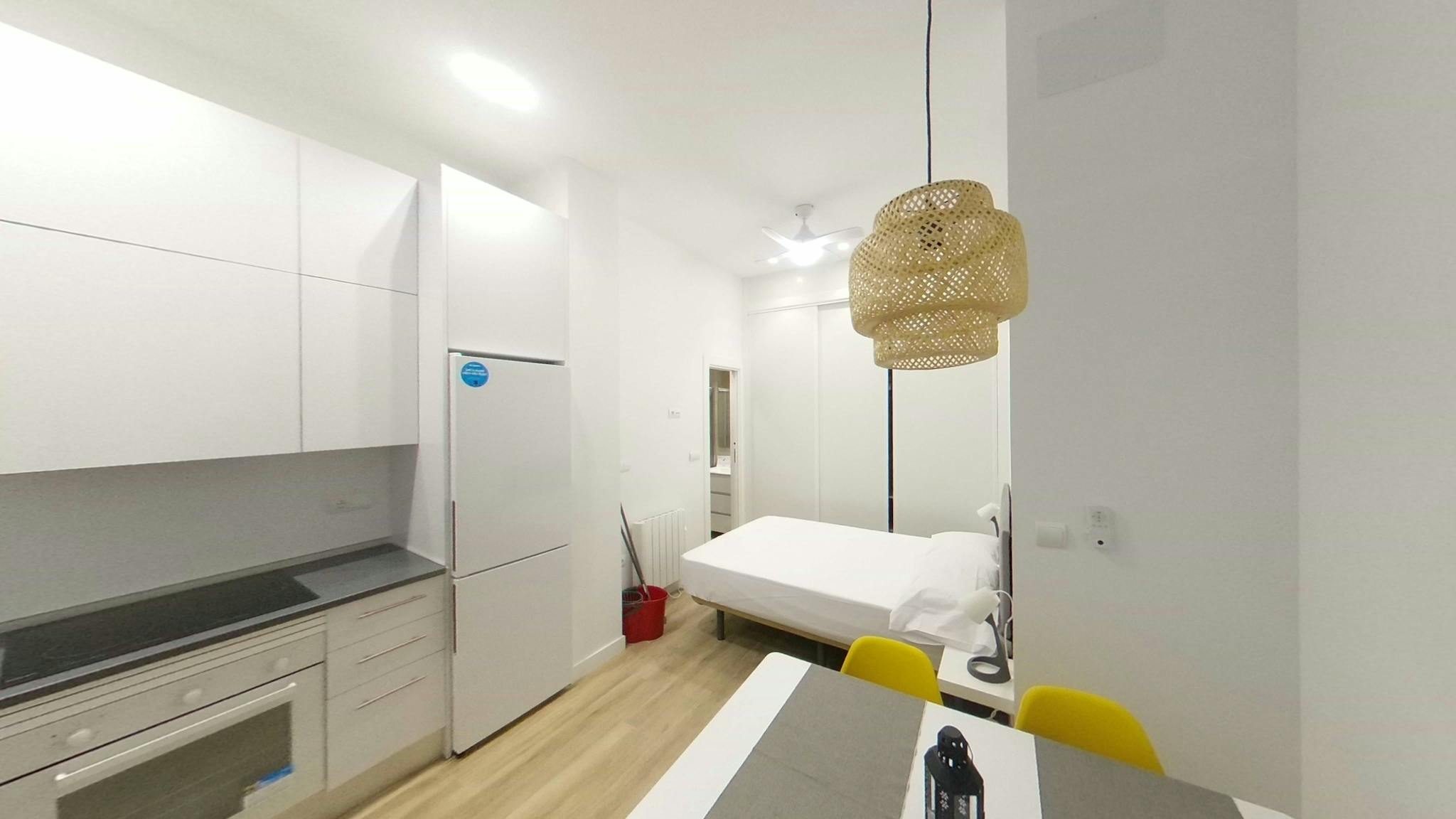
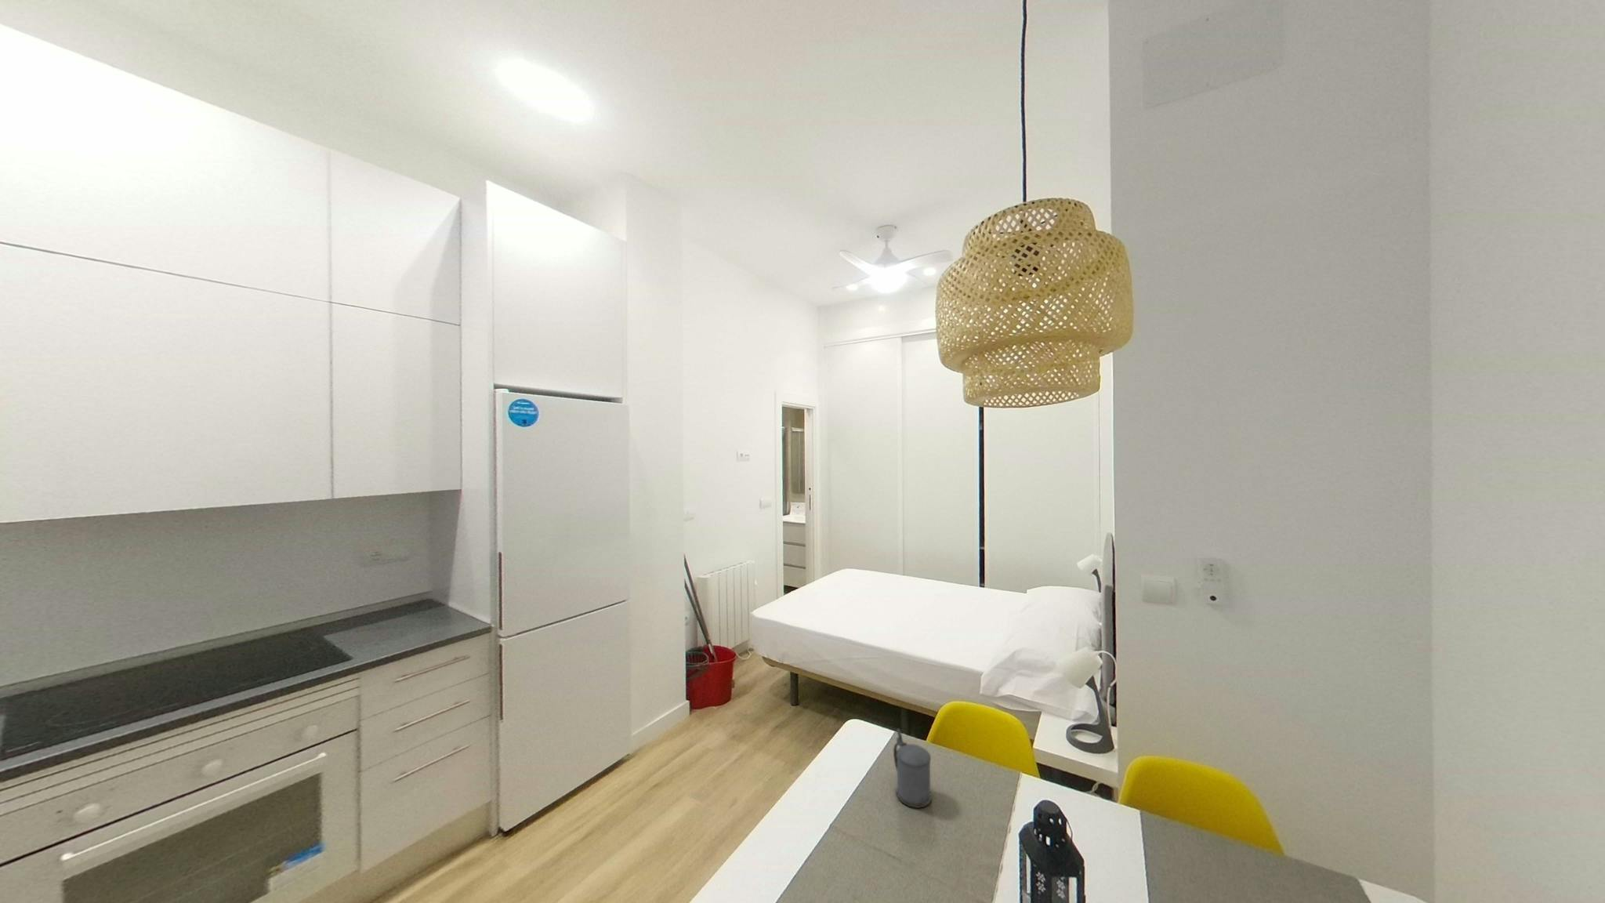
+ beer stein [893,728,933,809]
